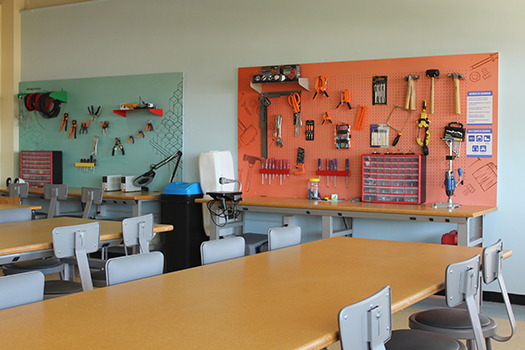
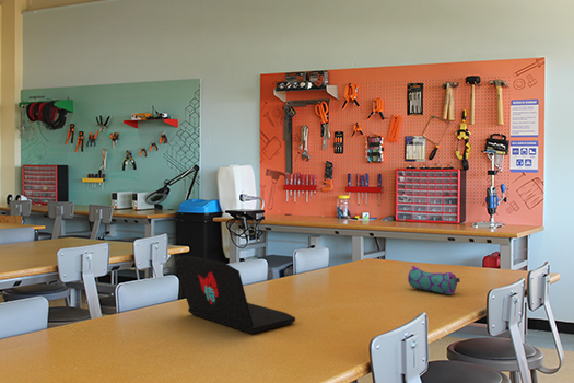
+ laptop [175,254,296,335]
+ pencil case [407,265,461,297]
